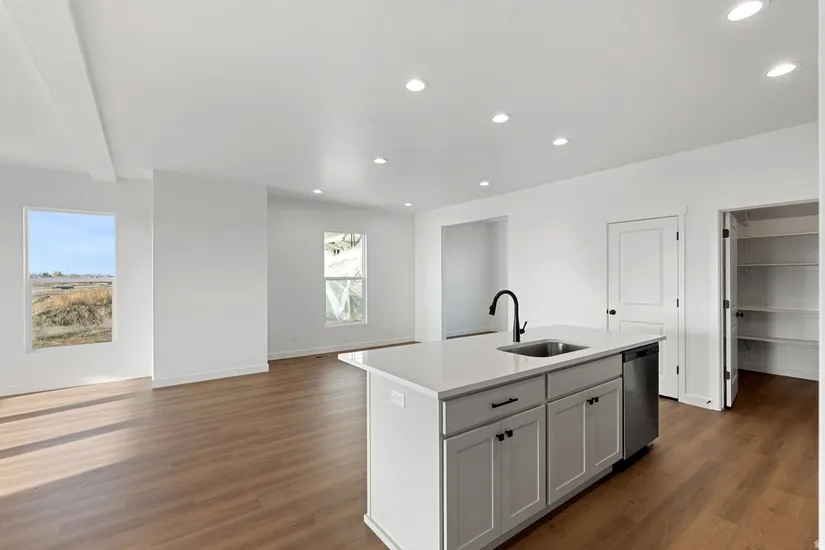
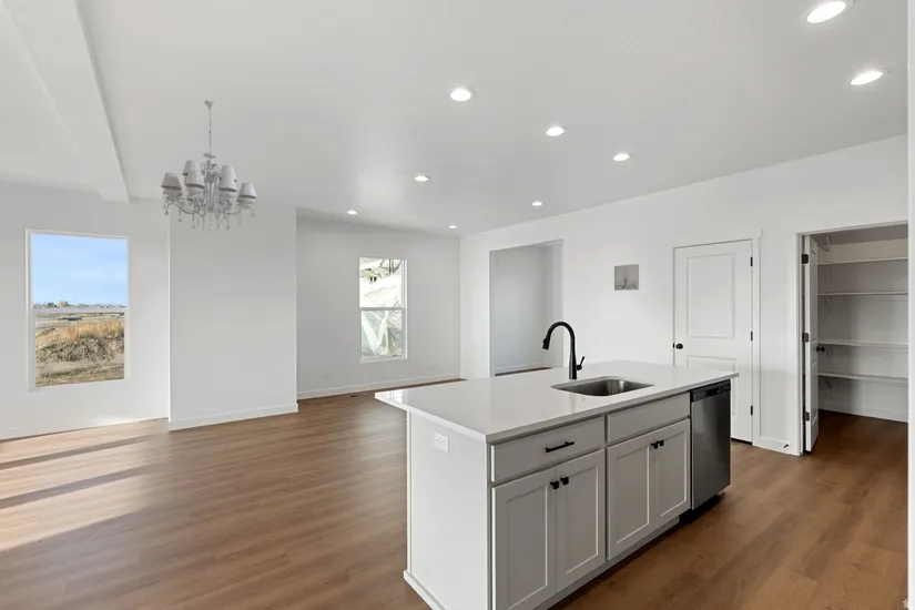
+ chandelier [160,99,257,233]
+ wall art [613,263,640,292]
